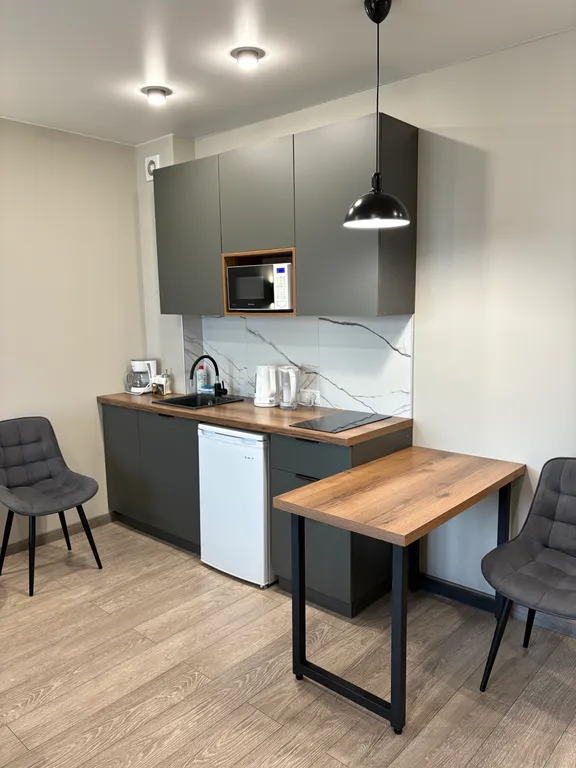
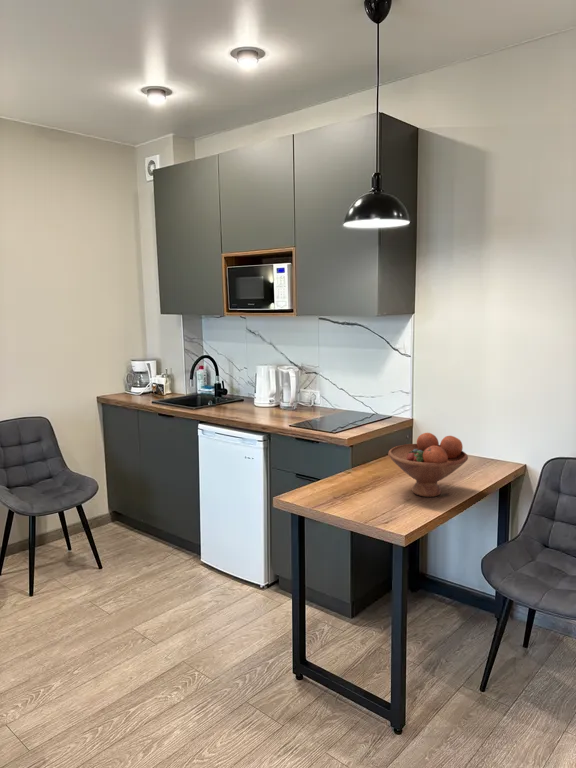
+ fruit bowl [387,432,469,498]
